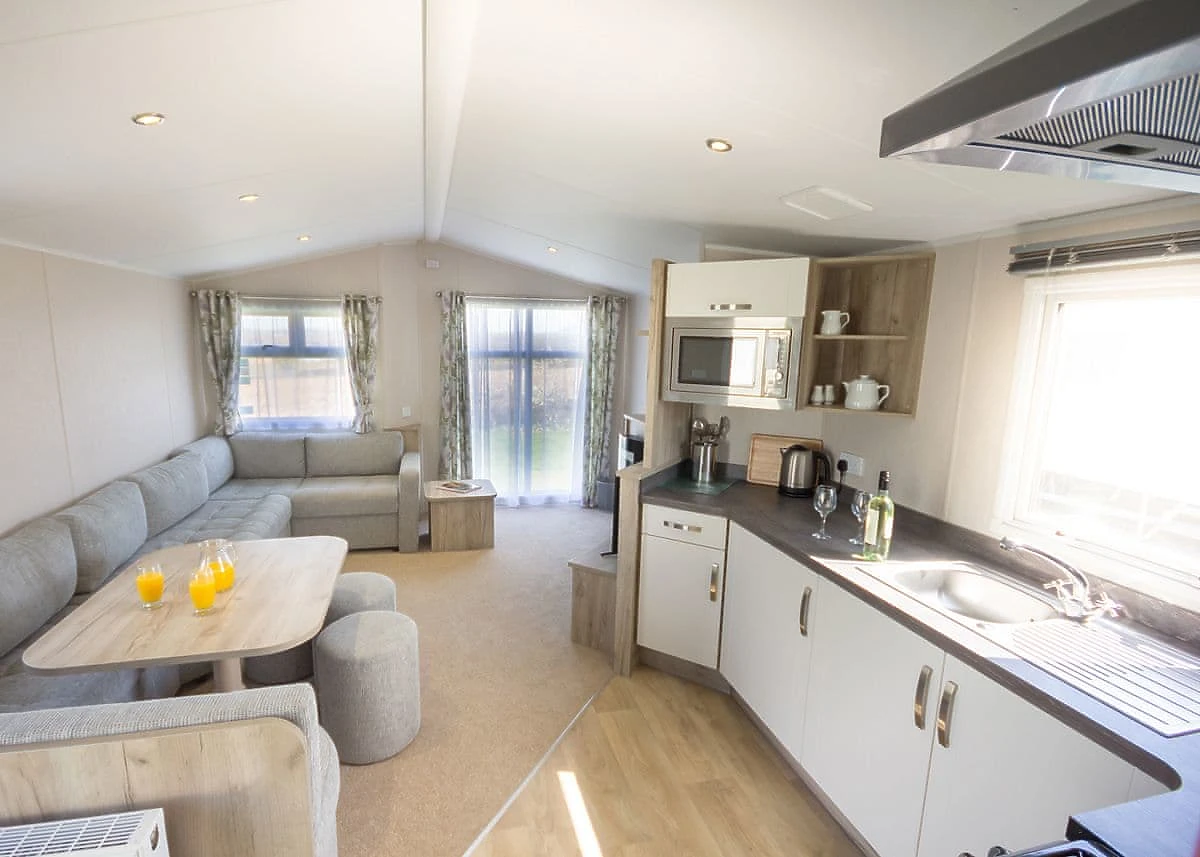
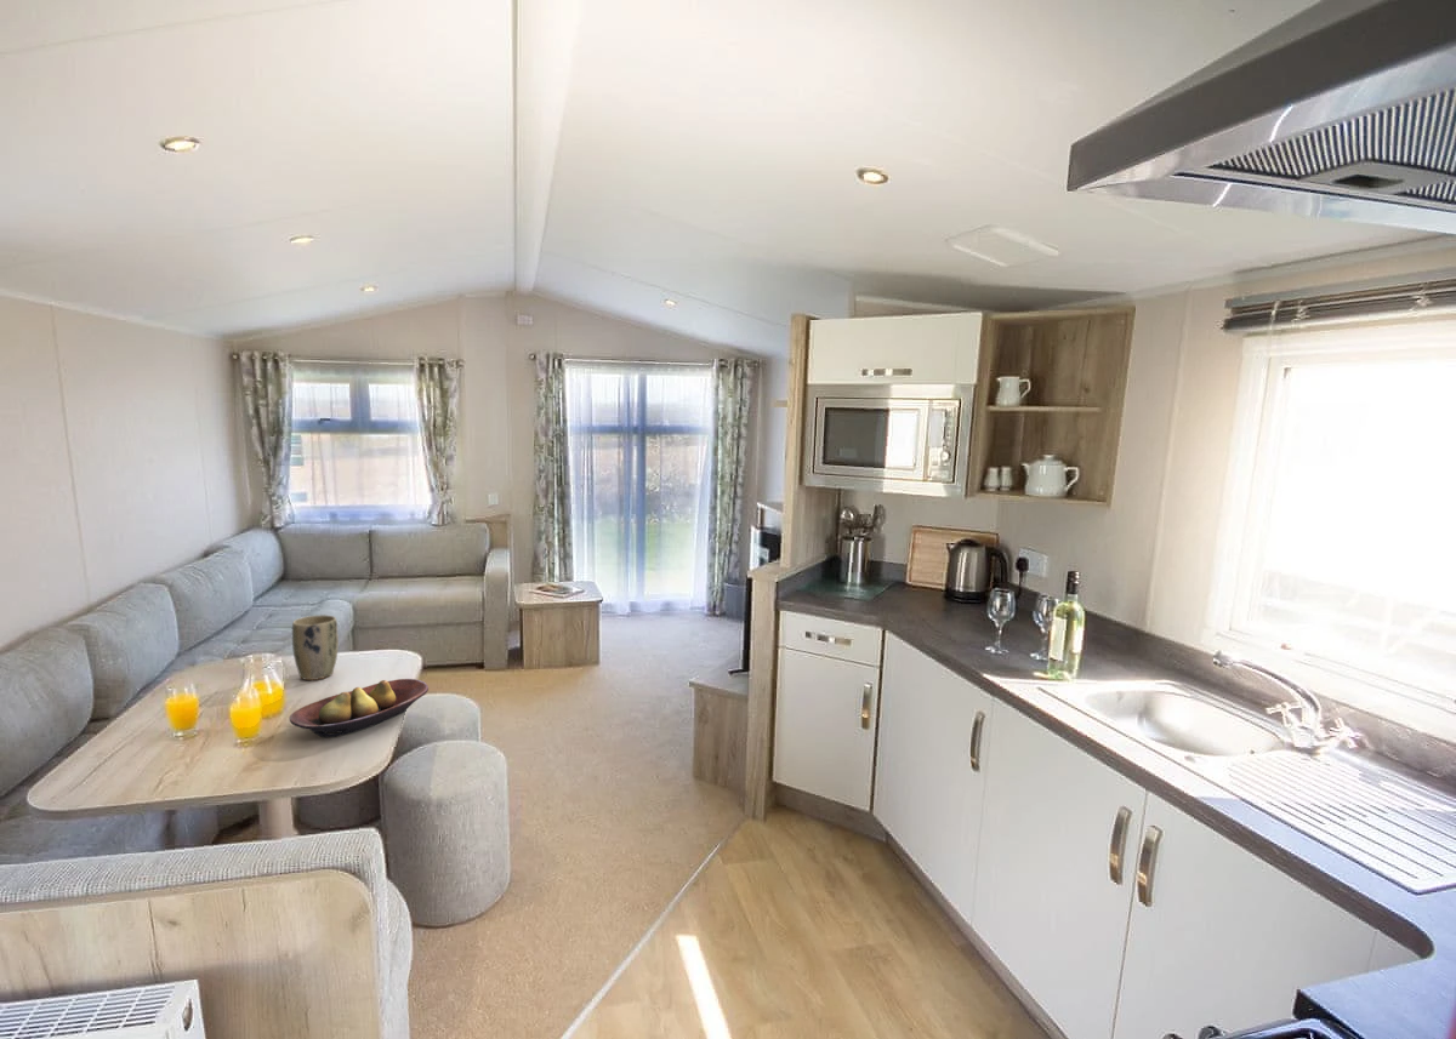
+ plant pot [291,613,340,681]
+ fruit bowl [289,678,430,738]
